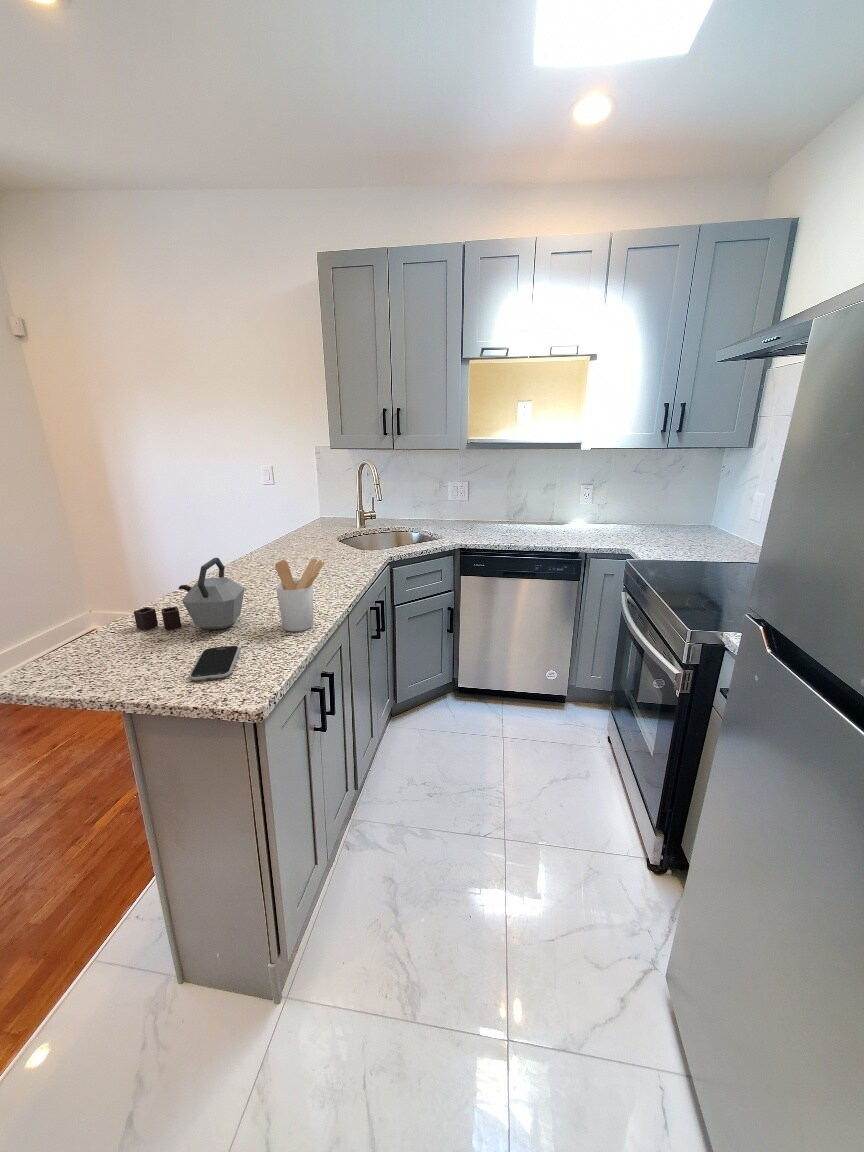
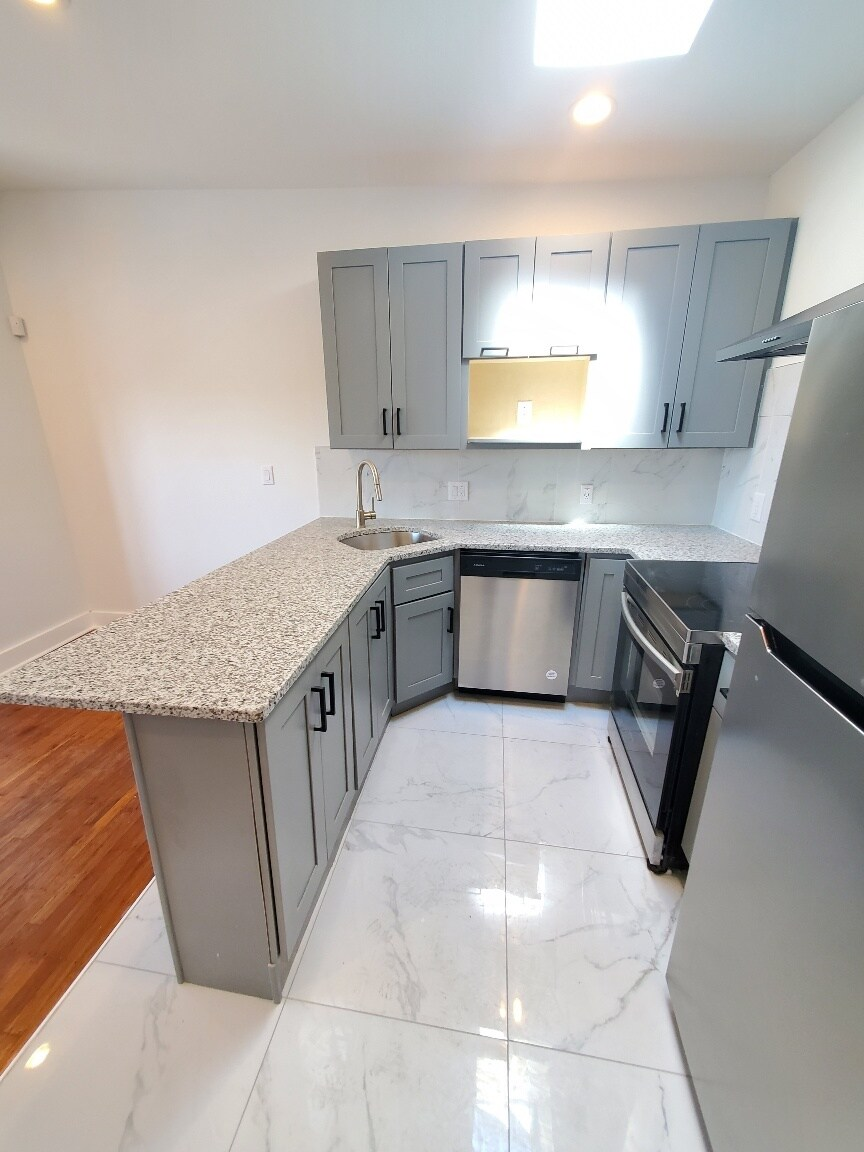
- kettle [133,557,246,631]
- smartphone [188,645,241,681]
- utensil holder [274,557,326,632]
